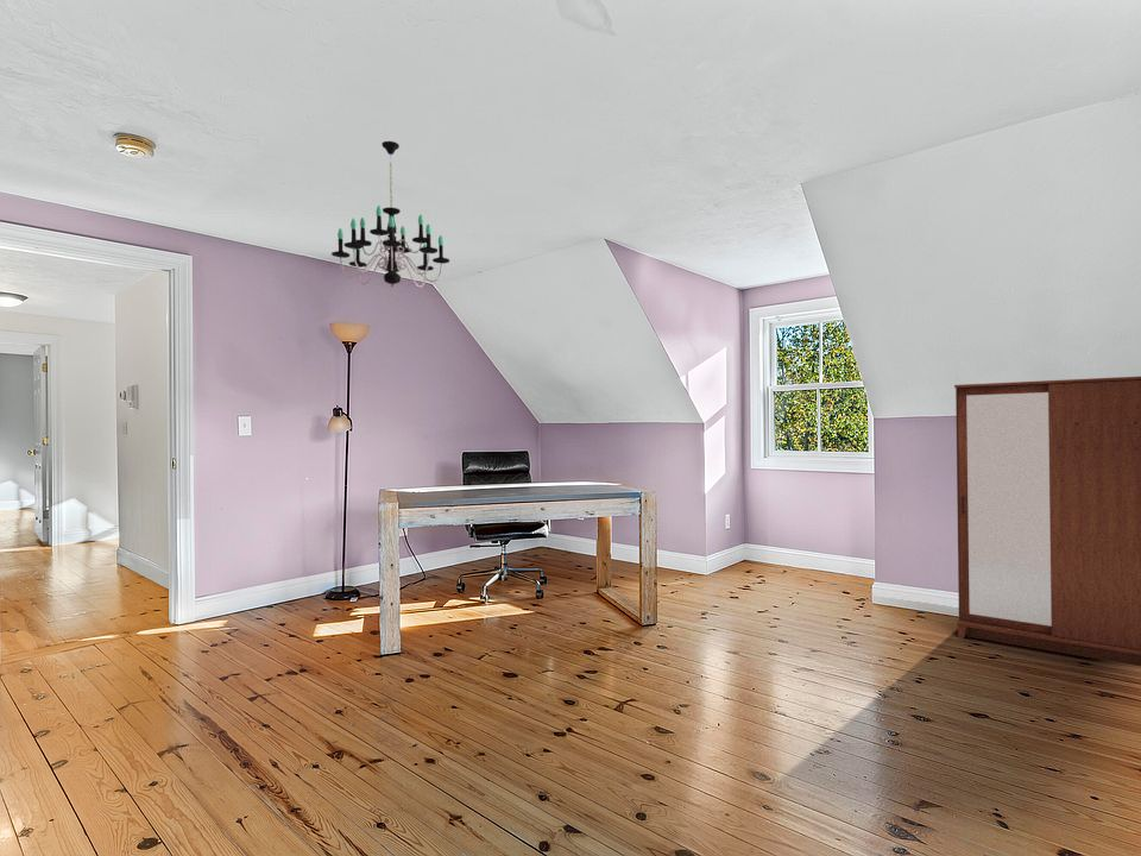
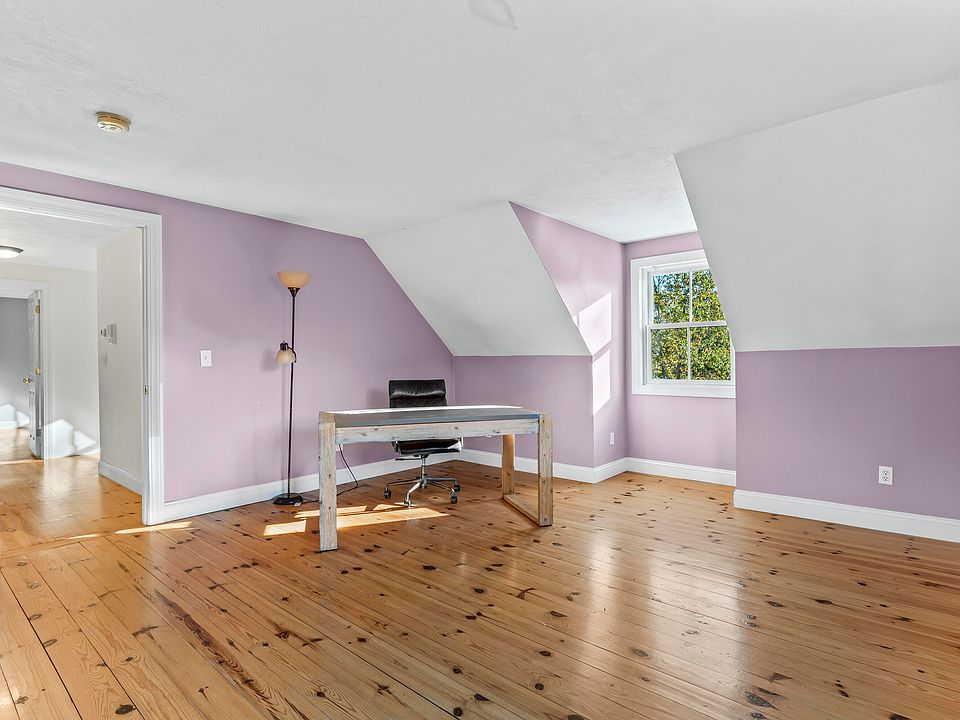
- wardrobe [953,376,1141,667]
- chandelier [330,140,450,290]
